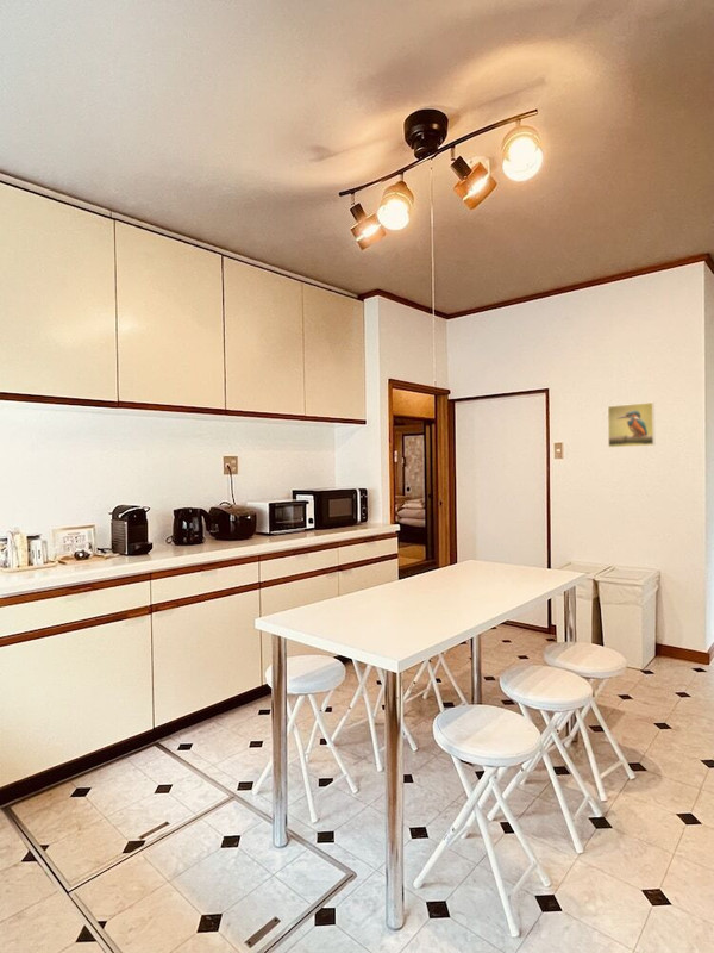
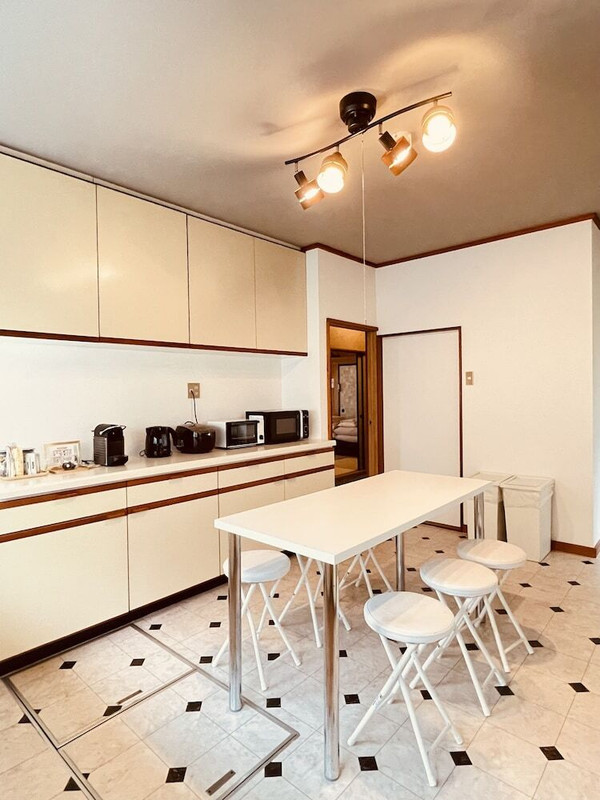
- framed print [607,401,656,449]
